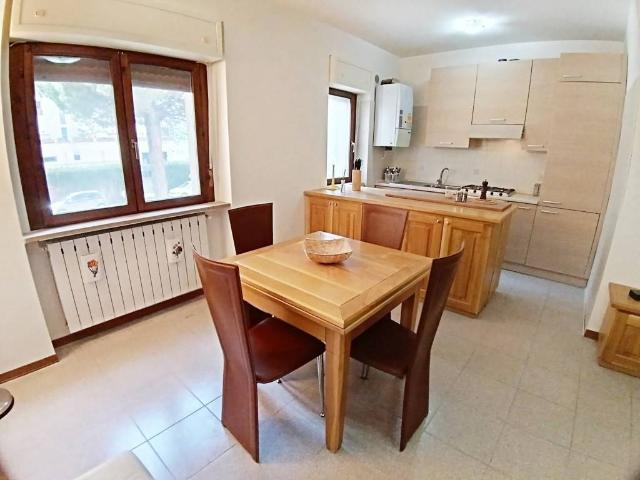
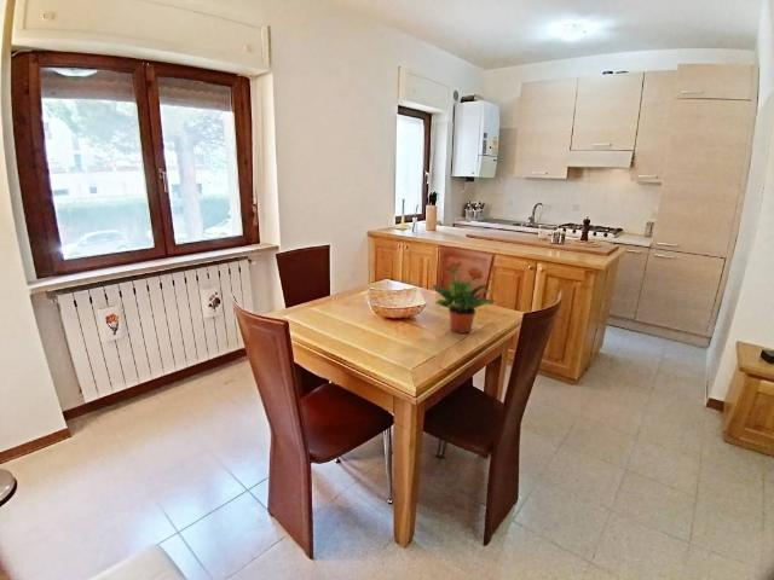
+ potted plant [432,261,496,335]
